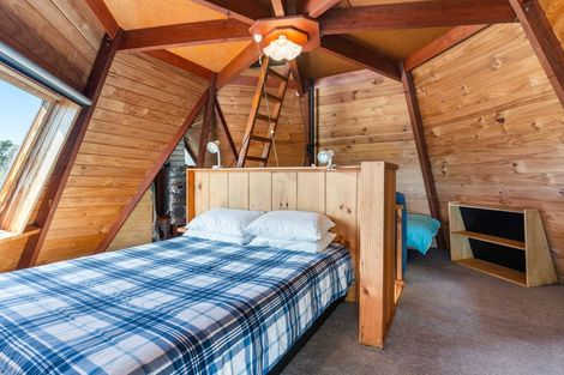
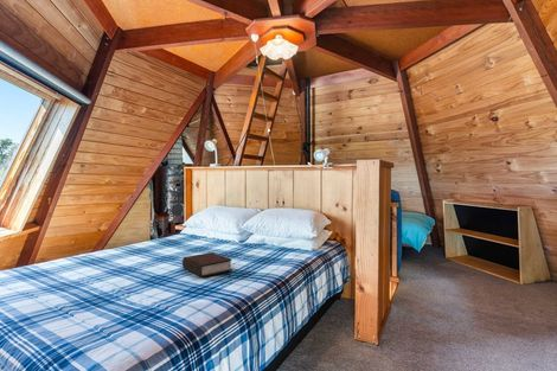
+ bible [181,251,233,279]
